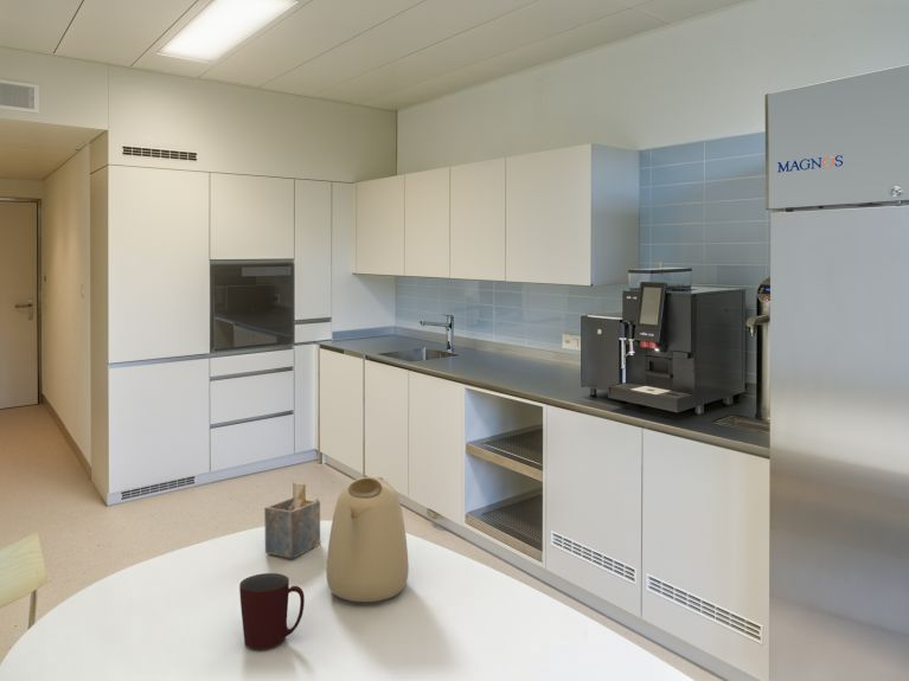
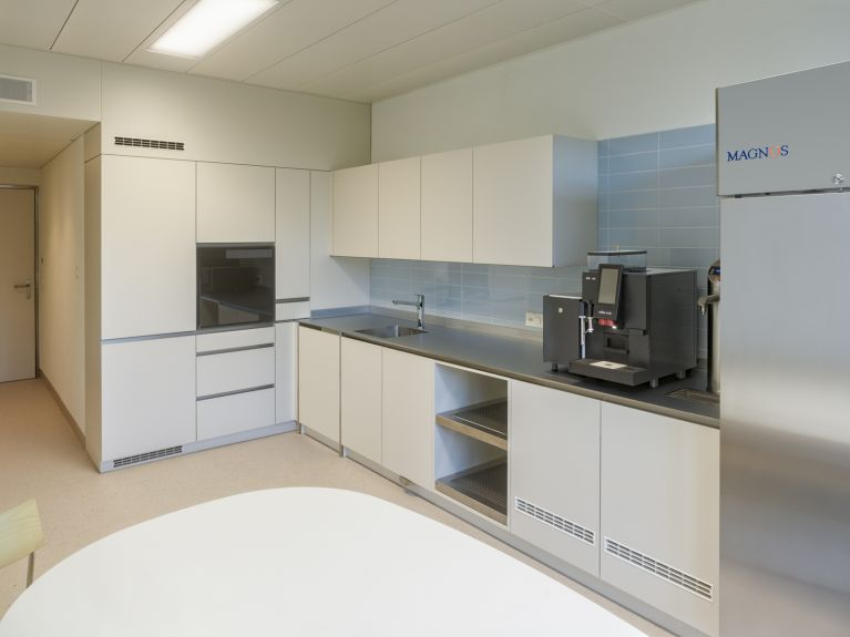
- kettle [325,476,410,603]
- mug [238,572,306,650]
- napkin holder [263,481,321,559]
